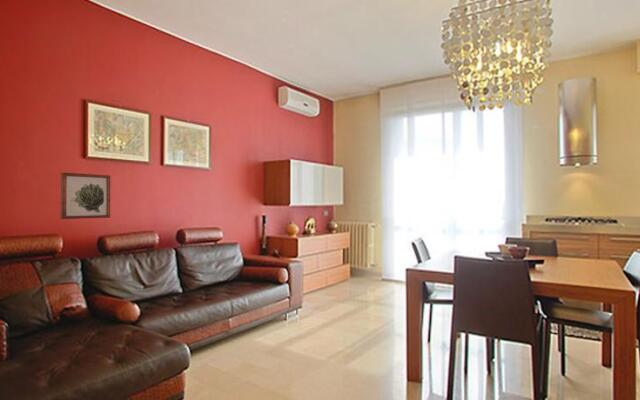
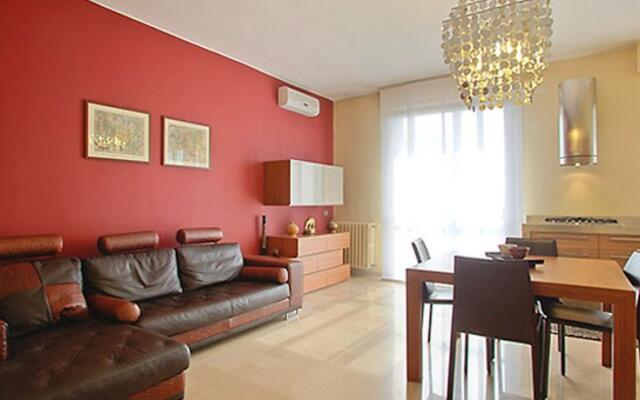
- wall art [60,172,111,220]
